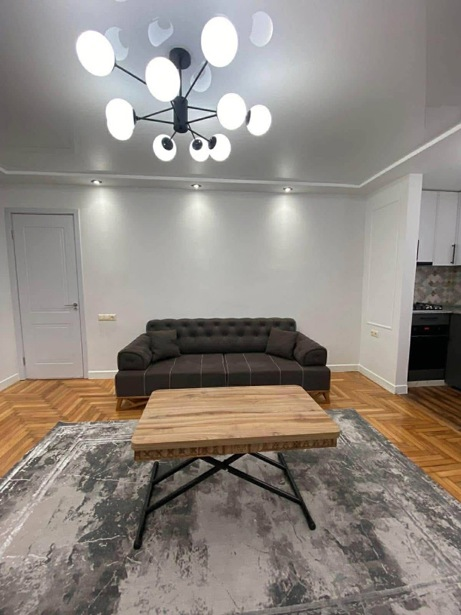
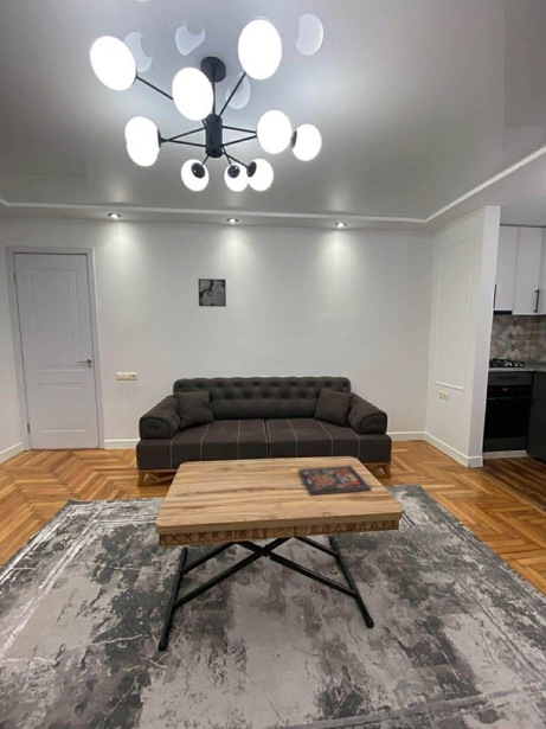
+ wall art [197,277,227,308]
+ board game [296,465,372,497]
